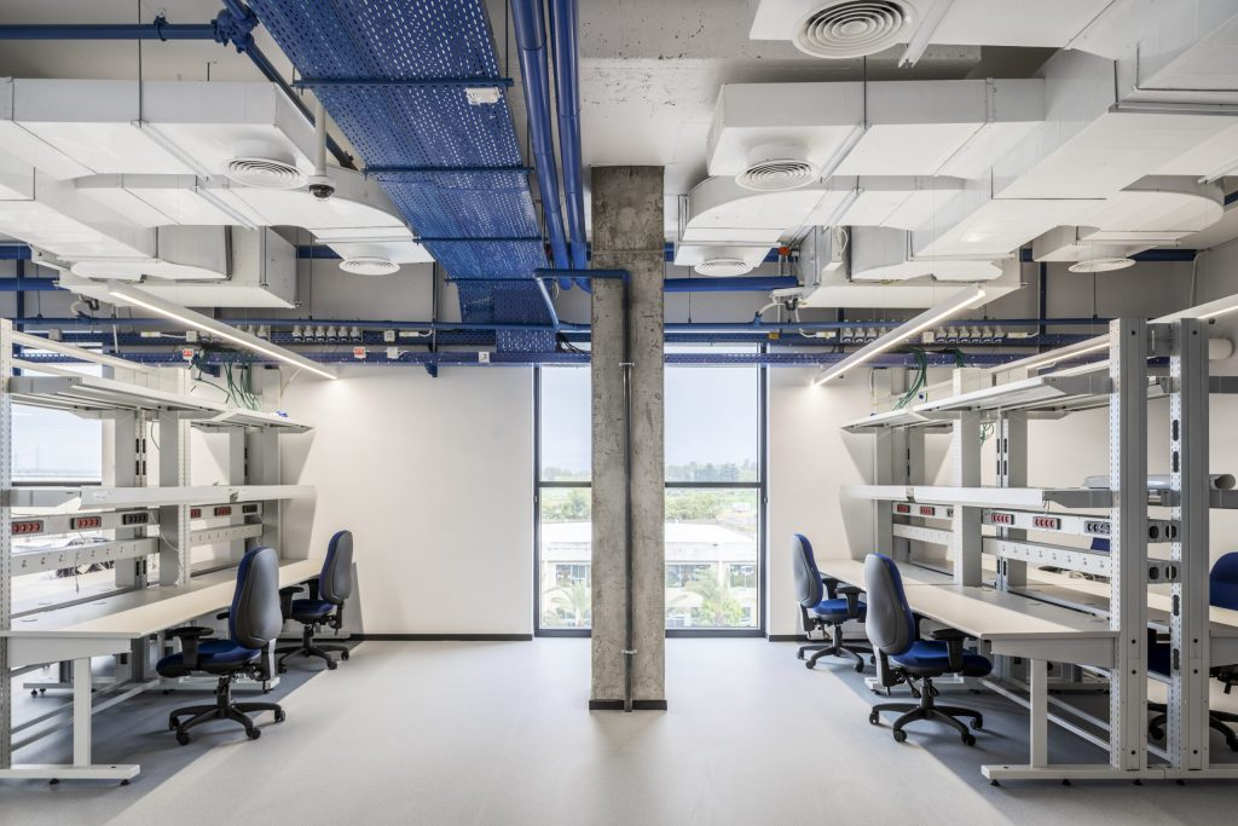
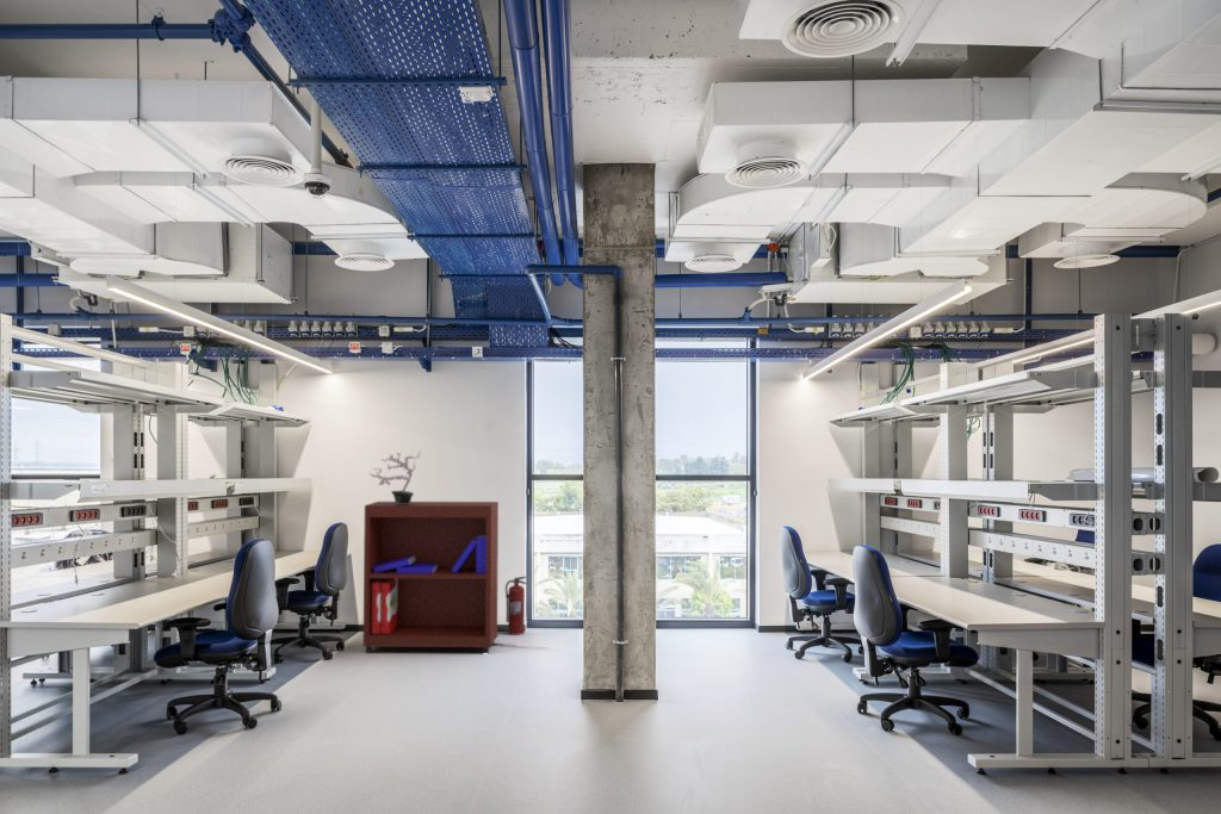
+ potted plant [367,451,422,504]
+ shelving unit [362,501,500,654]
+ fire extinguisher [504,576,528,636]
